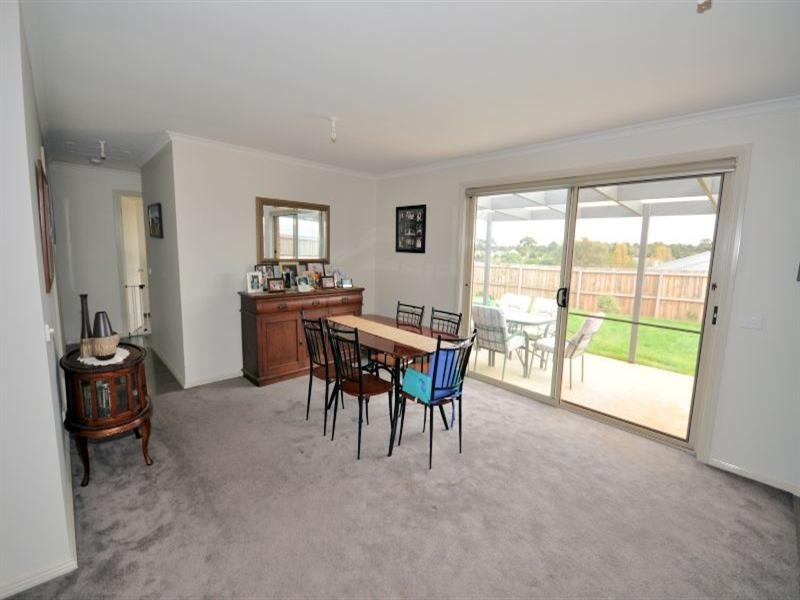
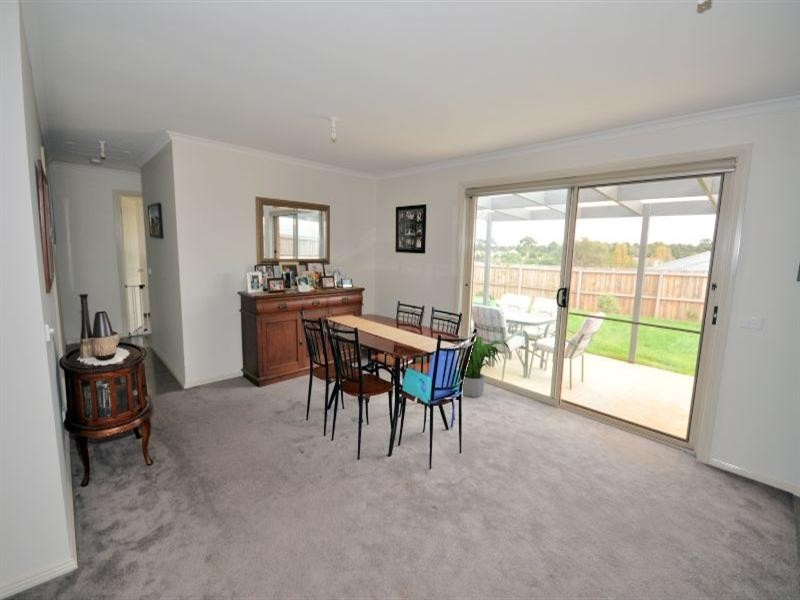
+ potted plant [462,336,511,398]
